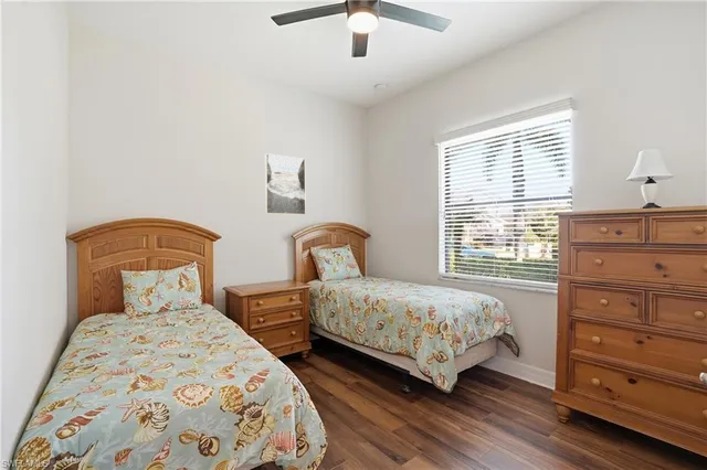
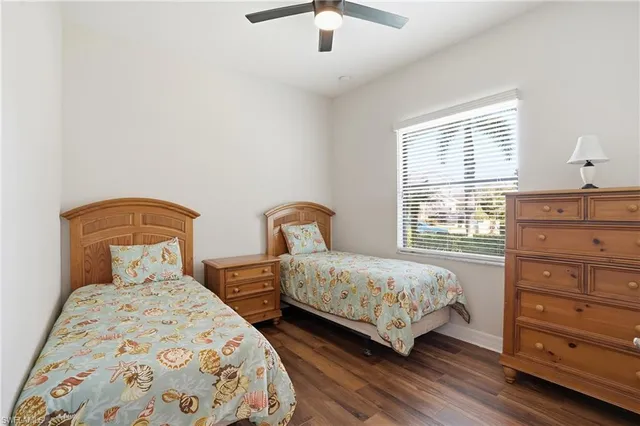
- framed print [264,152,307,216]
